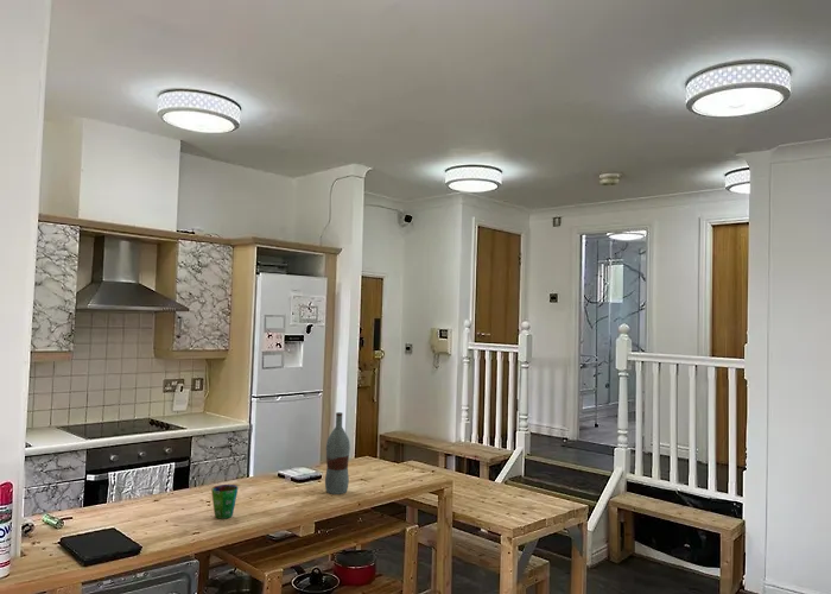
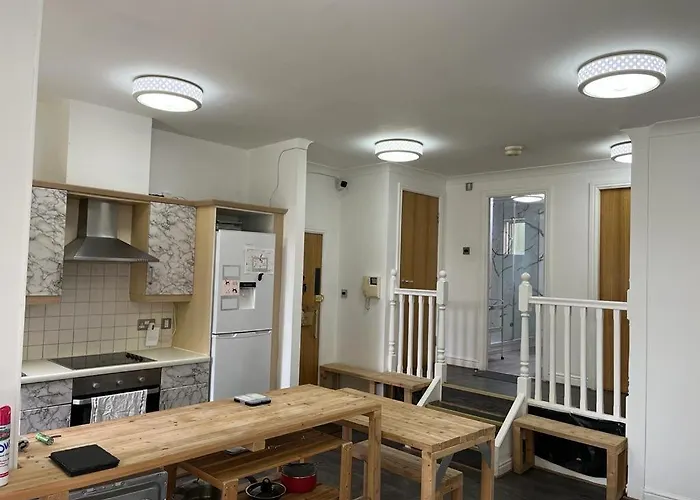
- cup [210,484,240,520]
- bottle [324,411,351,495]
